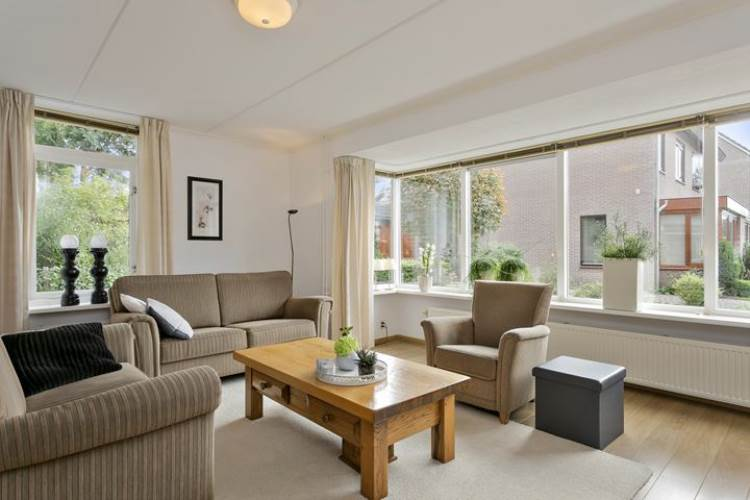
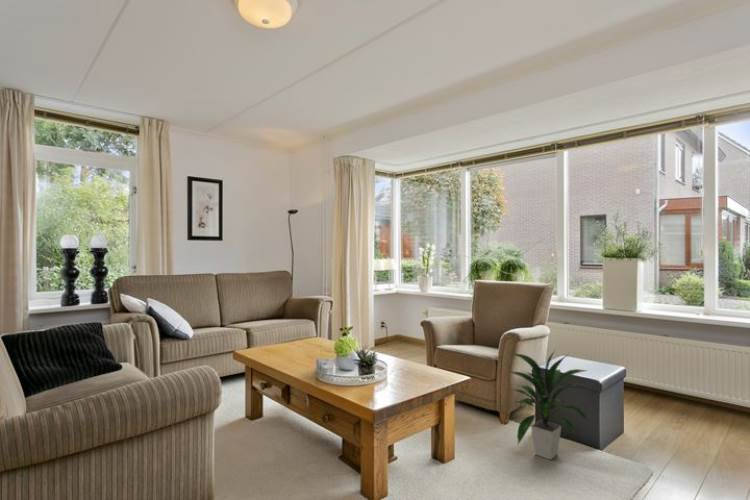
+ indoor plant [505,349,592,461]
